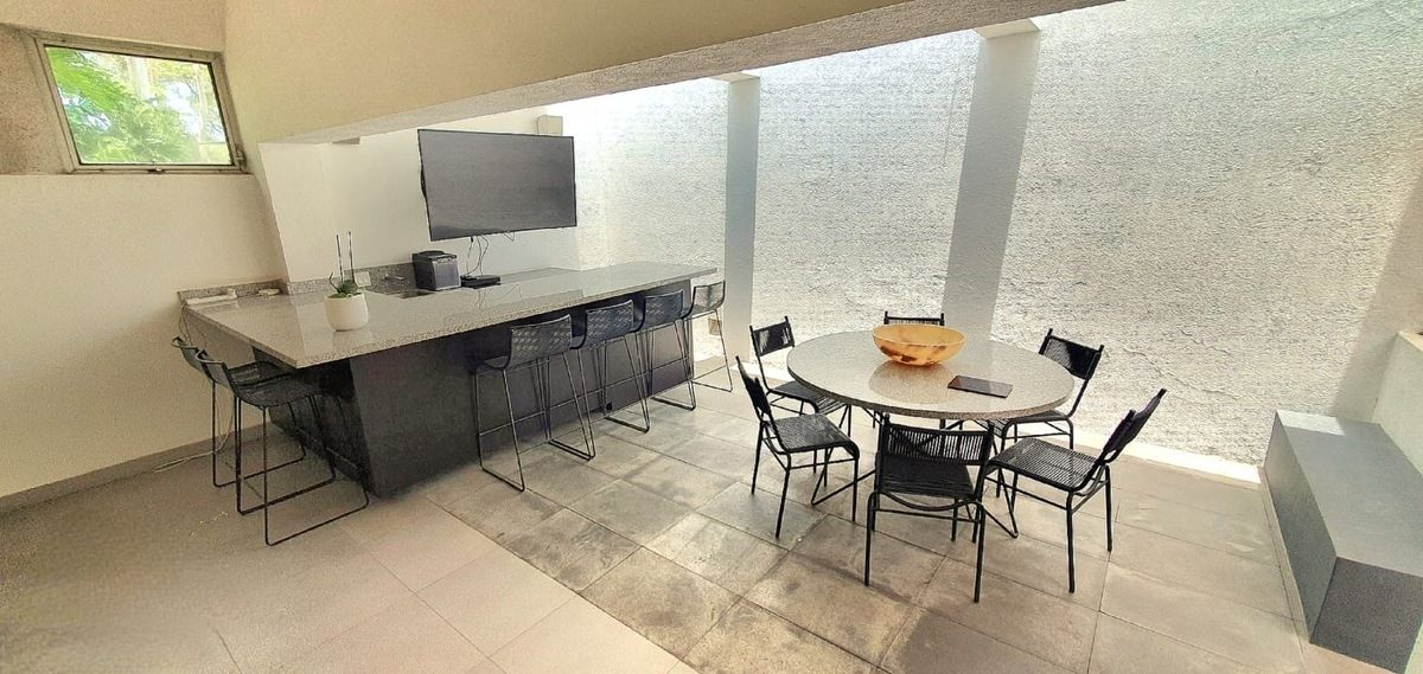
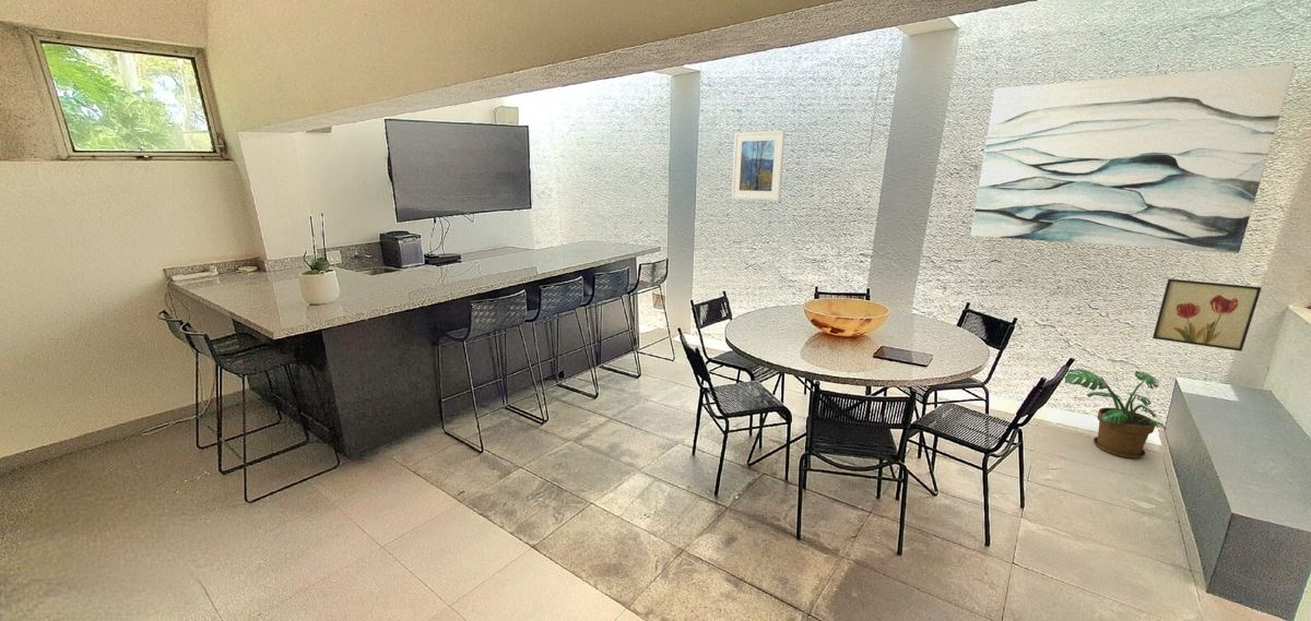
+ wall art [970,63,1296,254]
+ potted plant [1064,368,1167,459]
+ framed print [731,129,786,202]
+ wall art [1151,277,1262,353]
